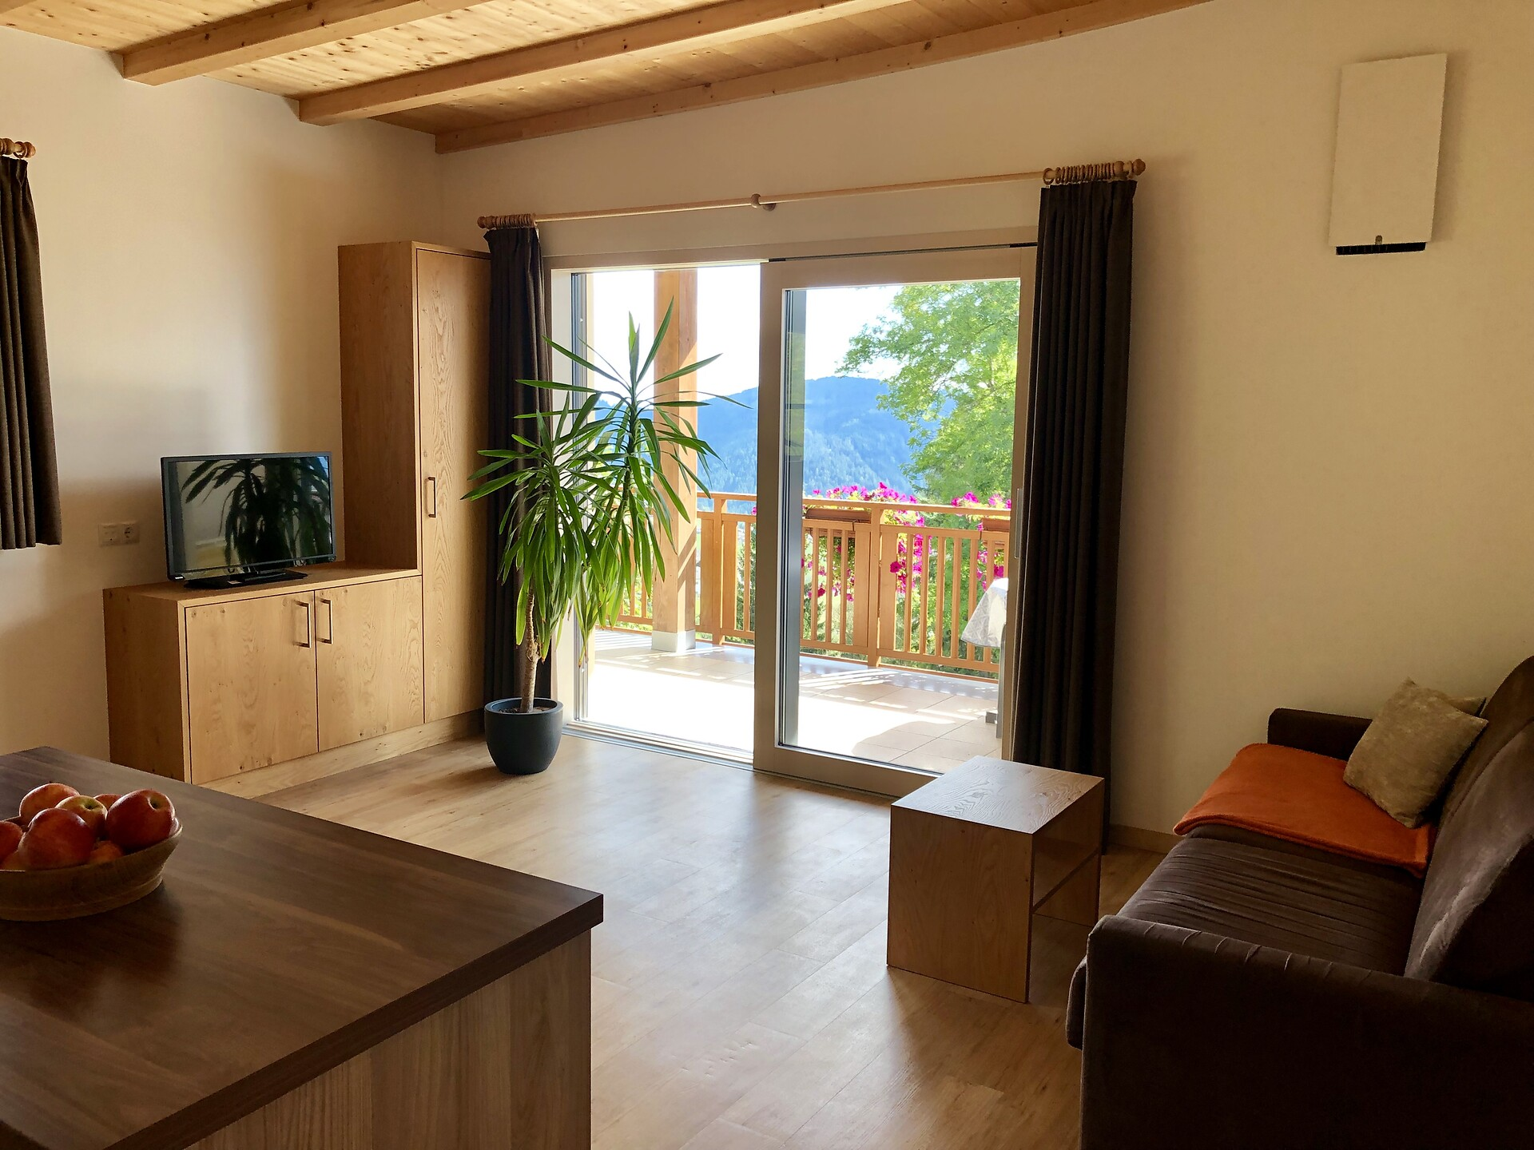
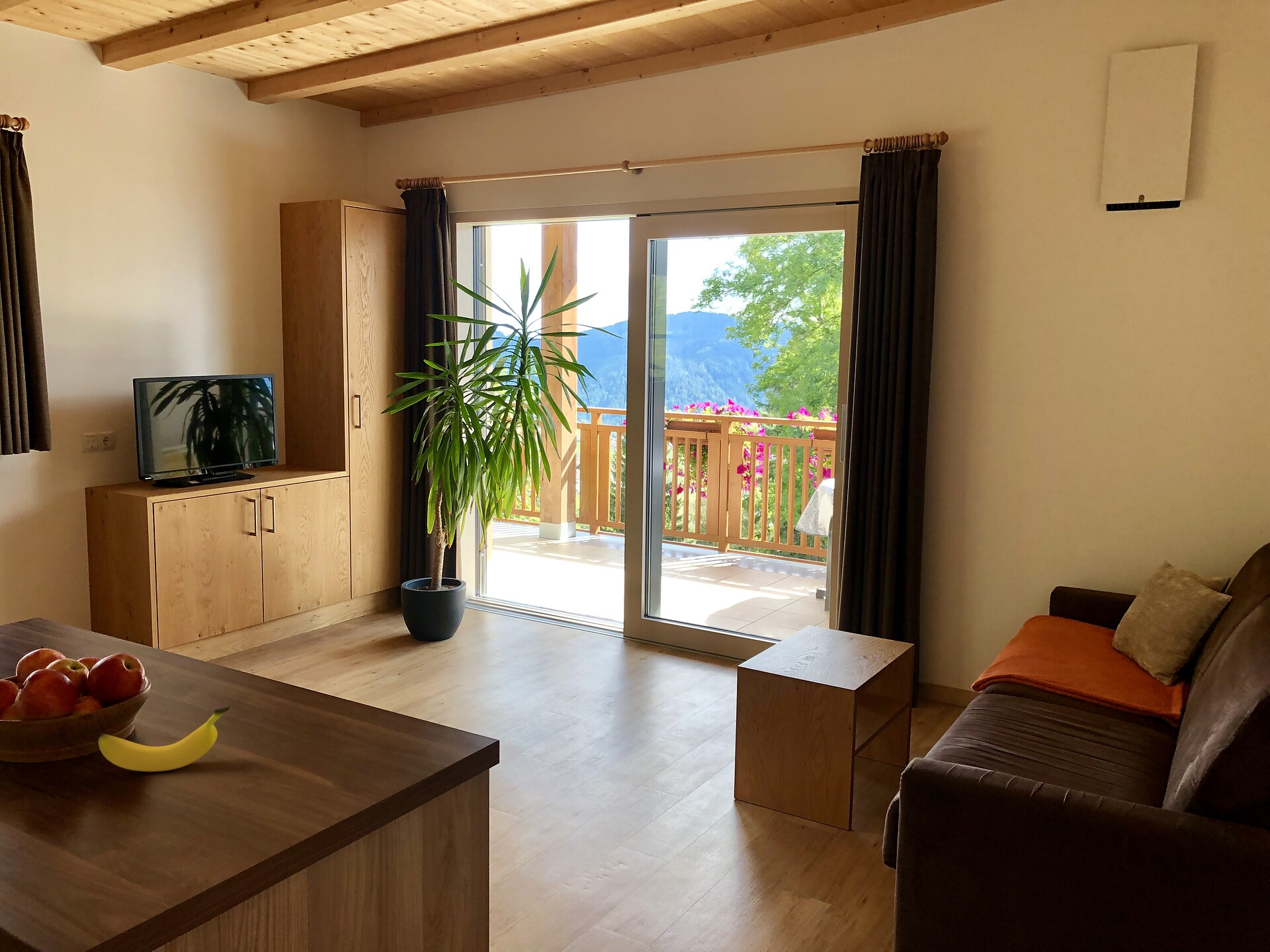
+ banana [98,706,231,772]
